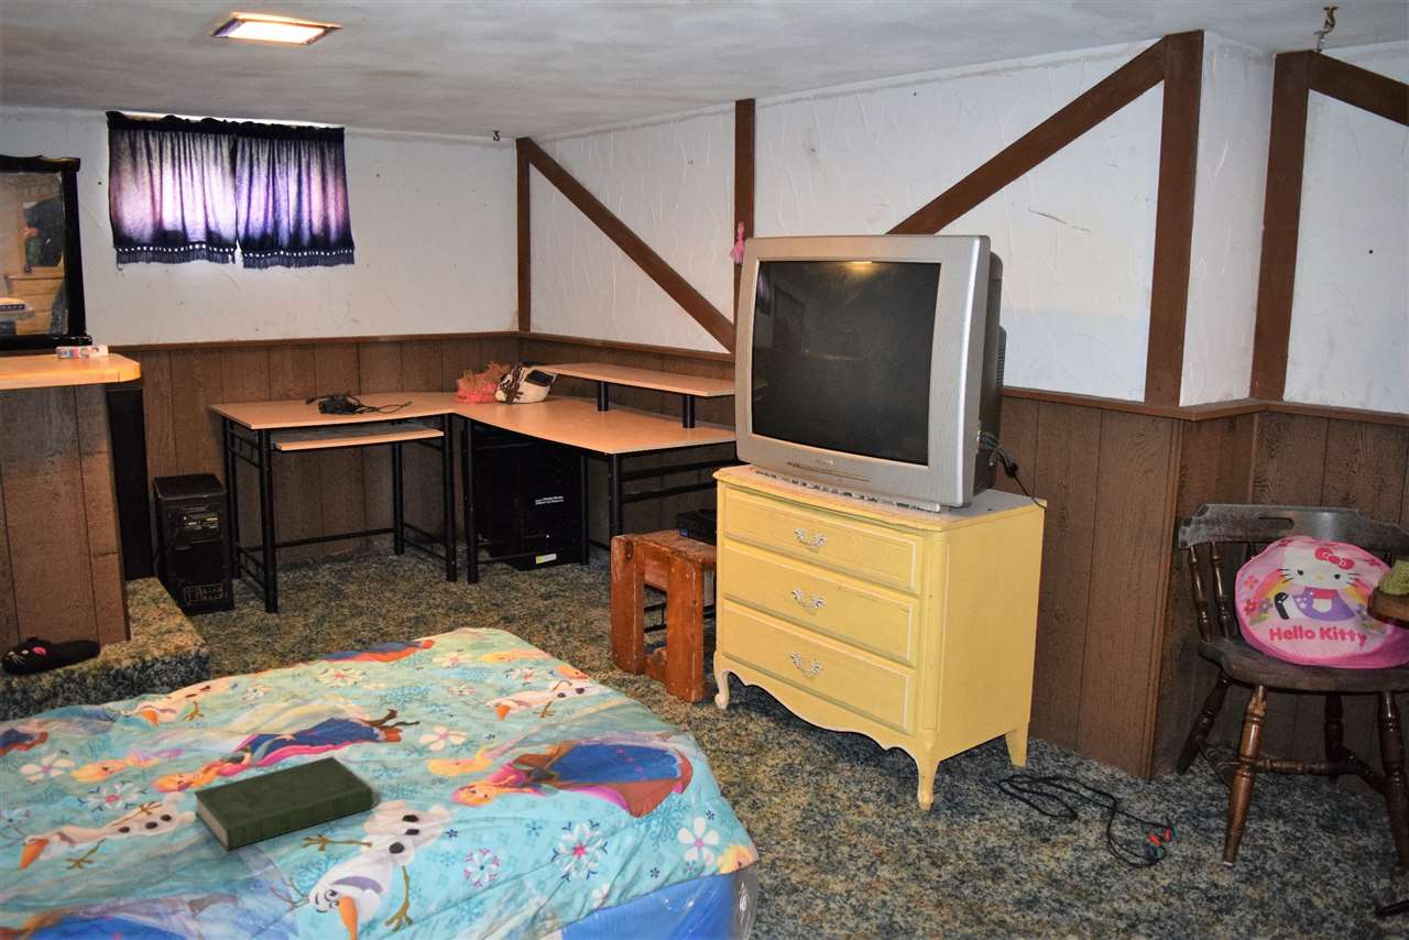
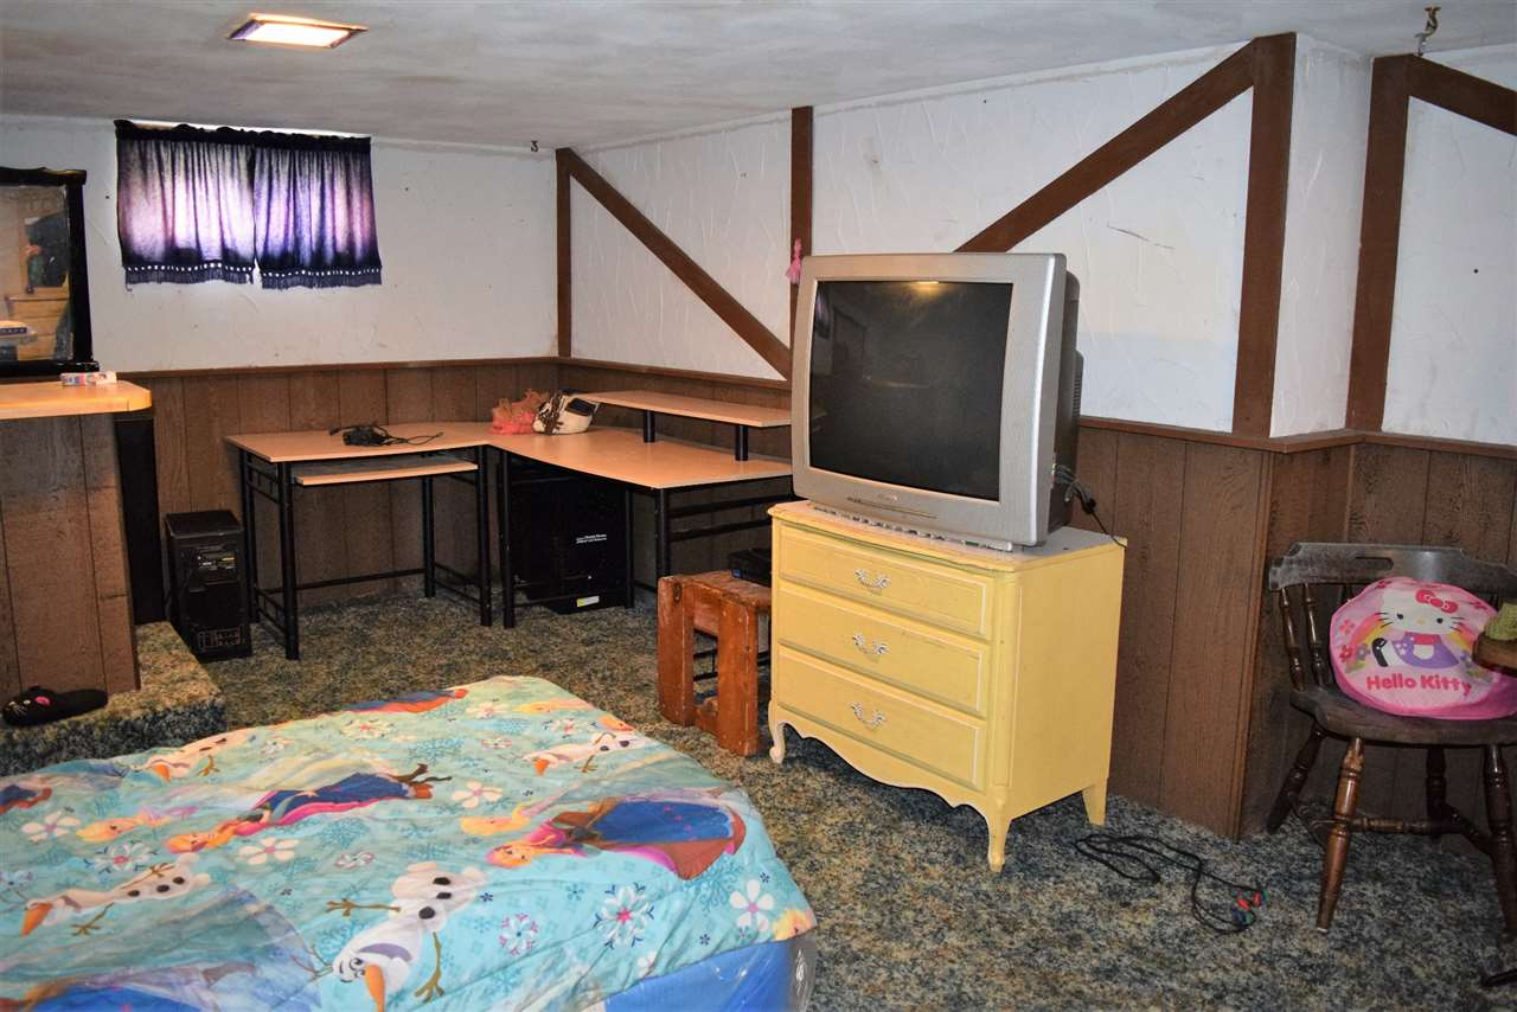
- book [193,755,374,852]
